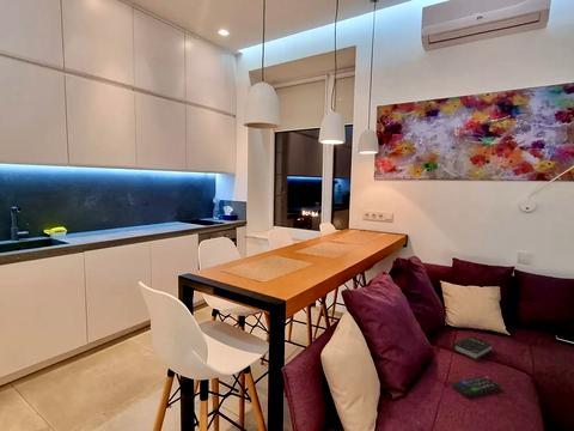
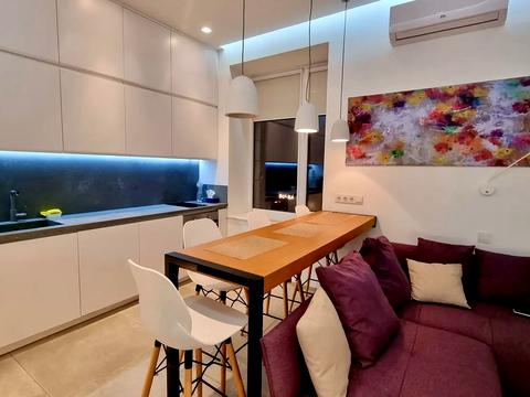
- hardback book [451,334,495,362]
- remote control [451,375,502,400]
